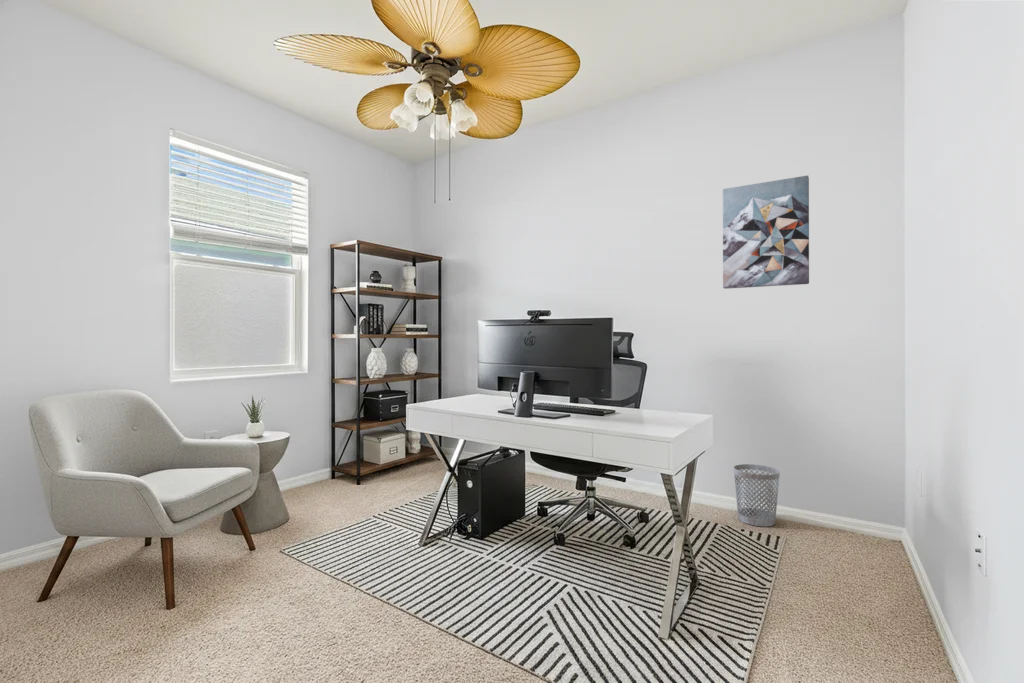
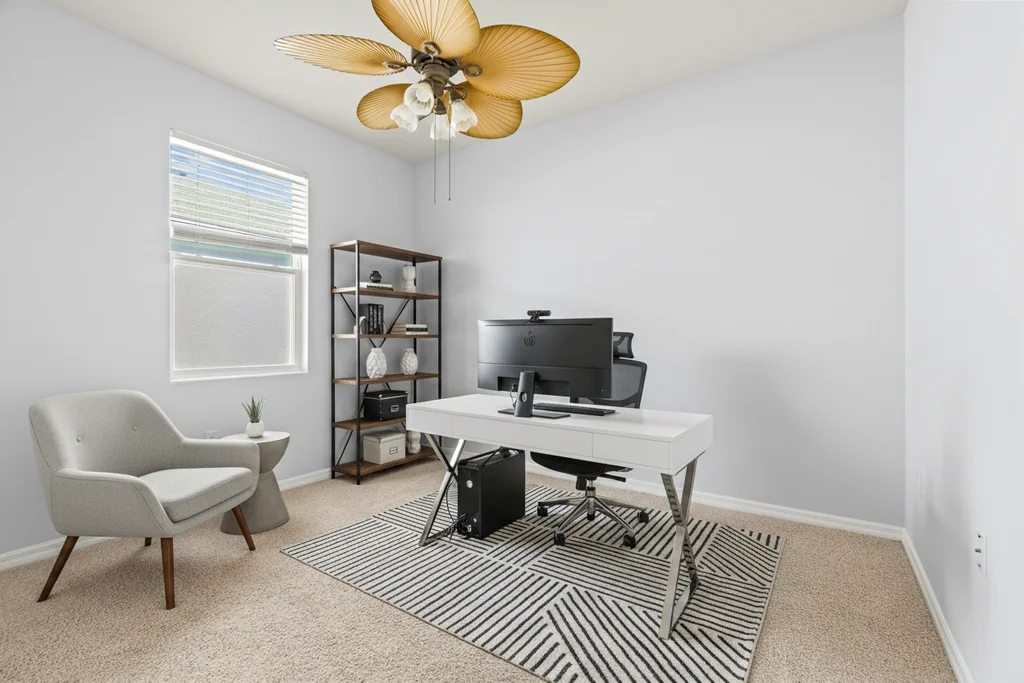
- wall art [722,175,810,290]
- wastebasket [733,463,781,527]
